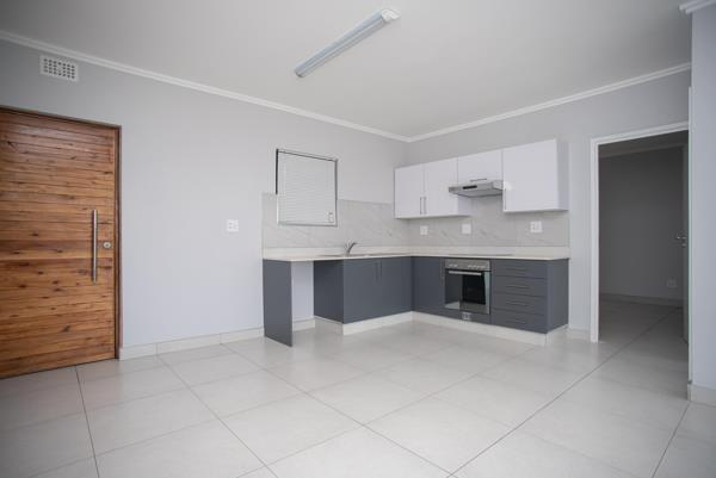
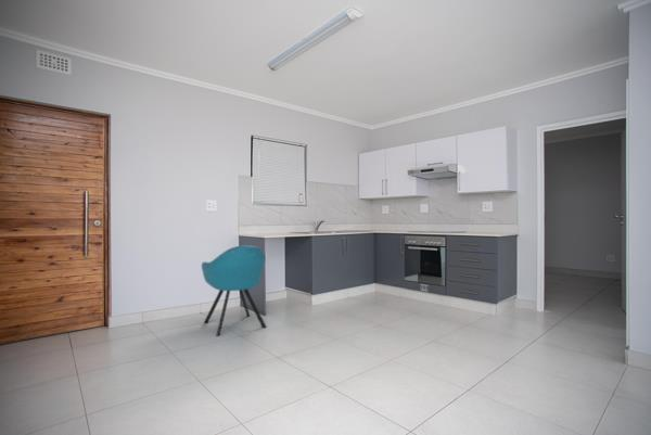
+ chair [201,244,268,337]
